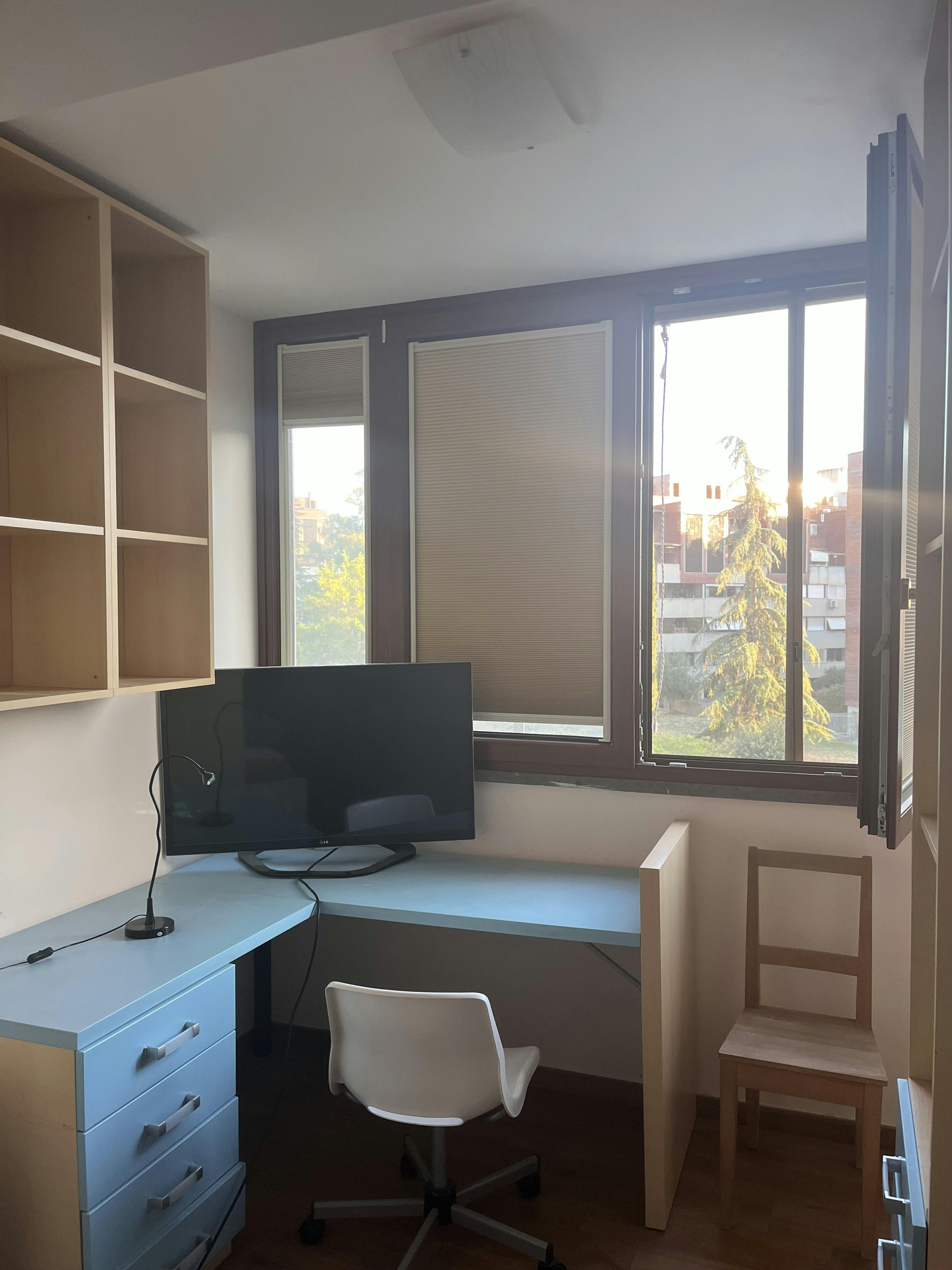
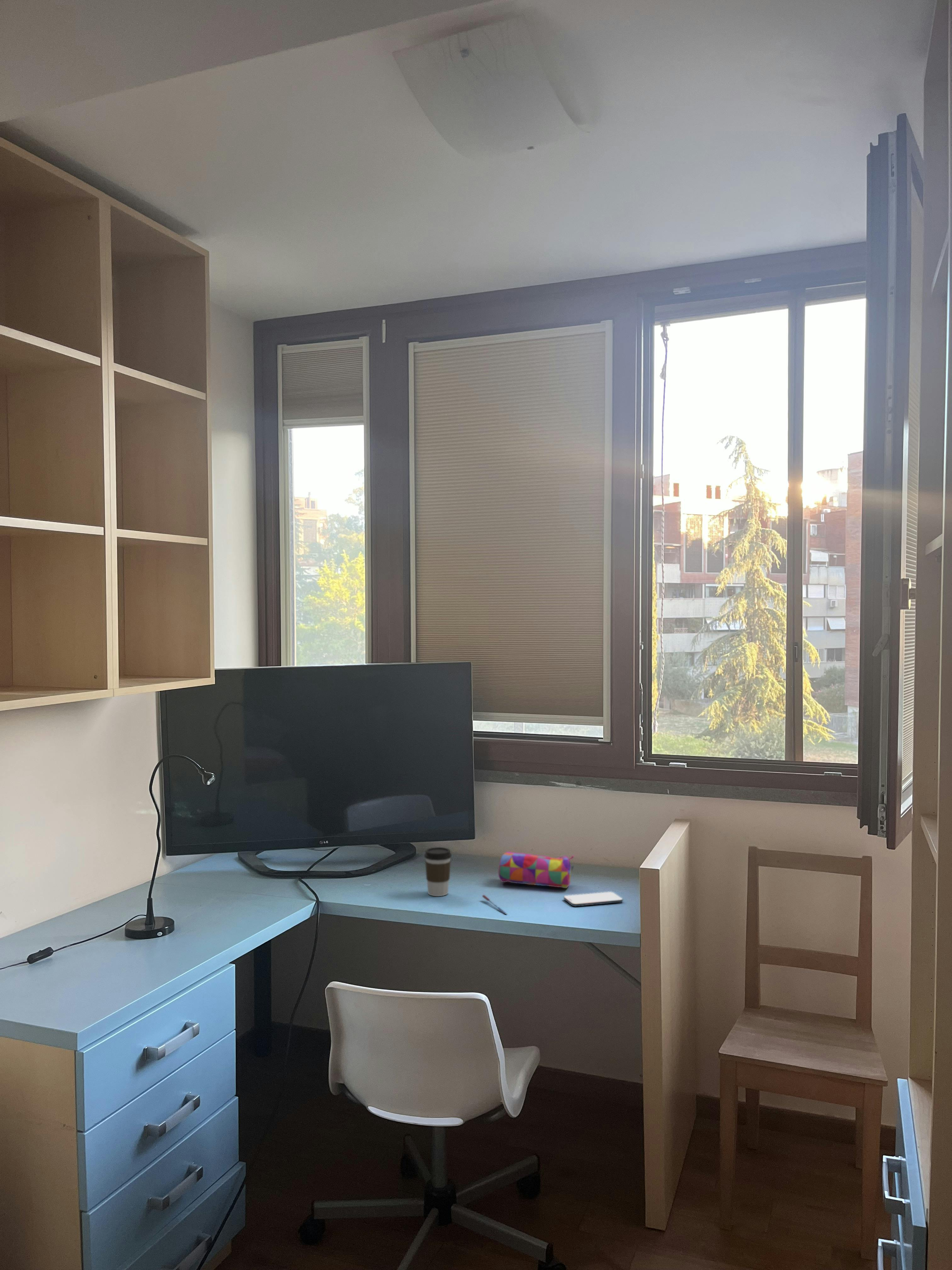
+ pen [482,895,507,915]
+ pencil case [498,851,574,888]
+ coffee cup [424,847,452,897]
+ smartphone [564,891,623,907]
